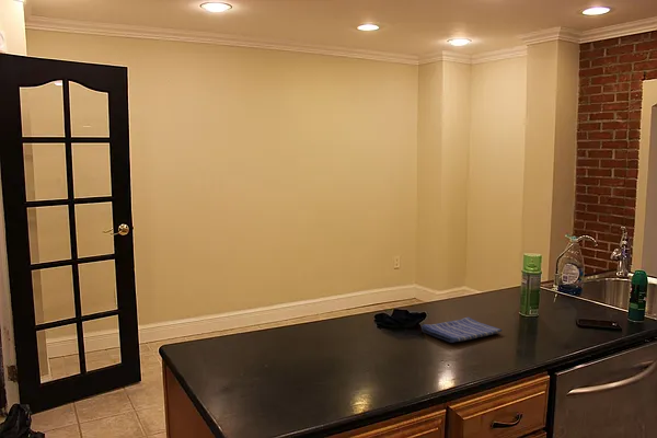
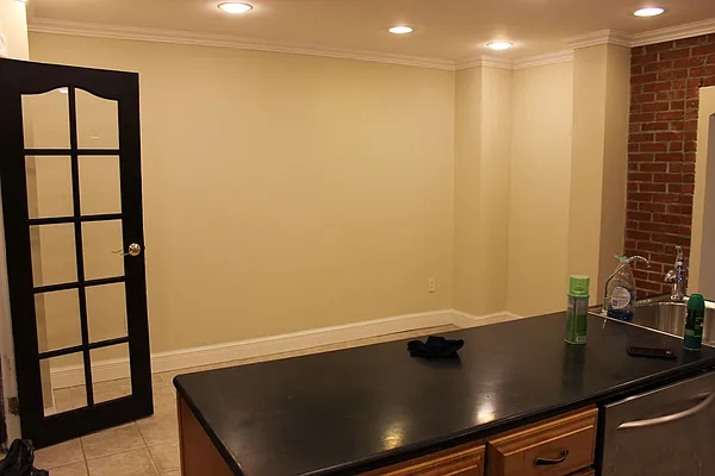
- dish towel [420,316,503,344]
